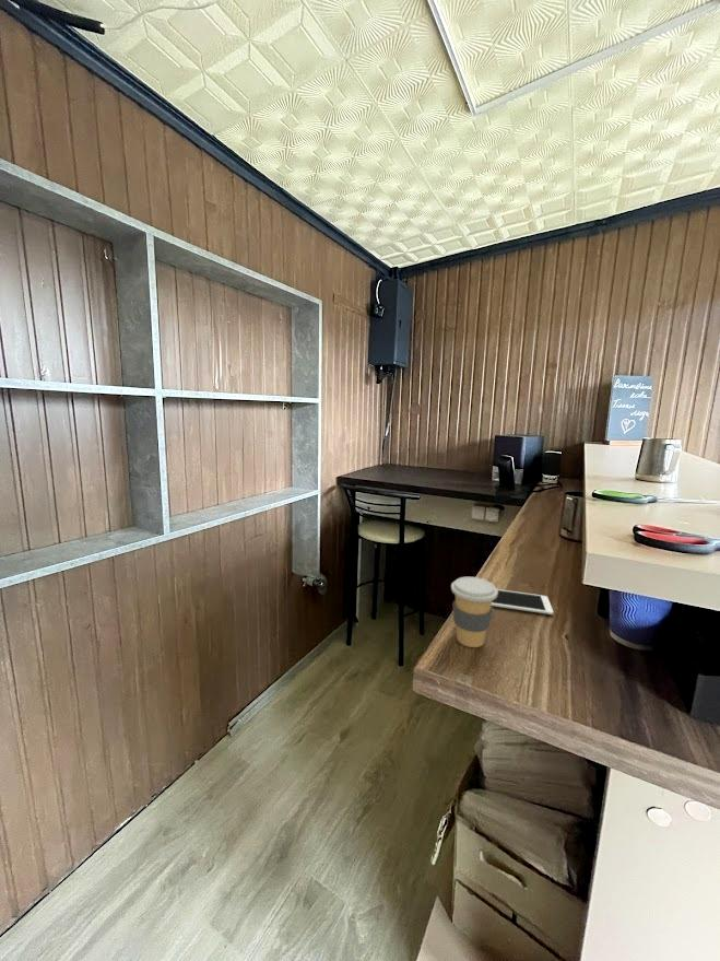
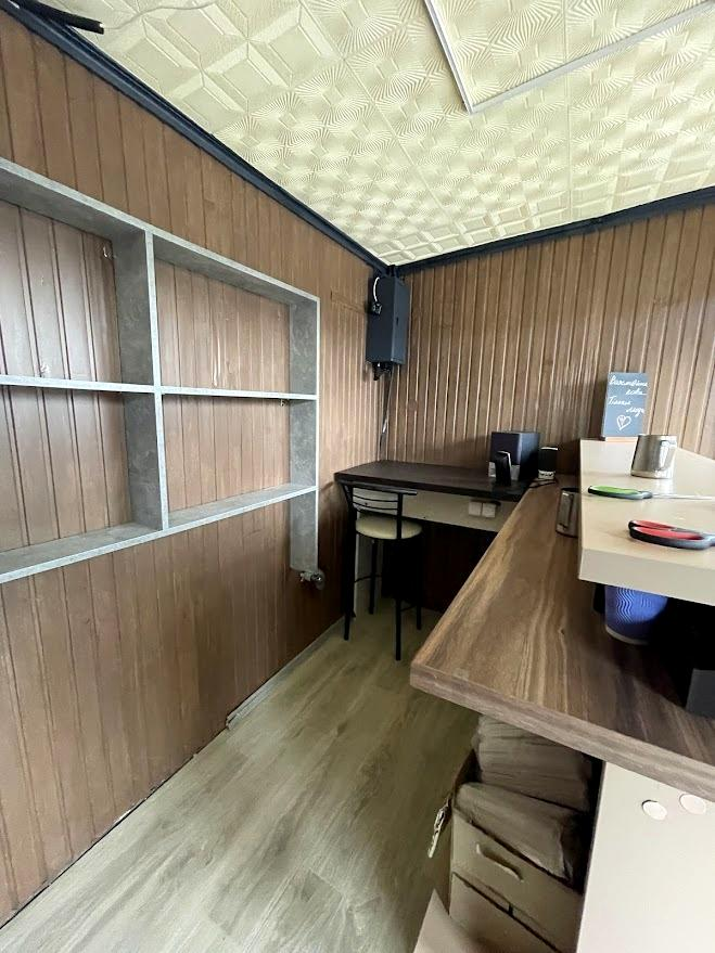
- cell phone [491,588,554,616]
- coffee cup [450,576,498,648]
